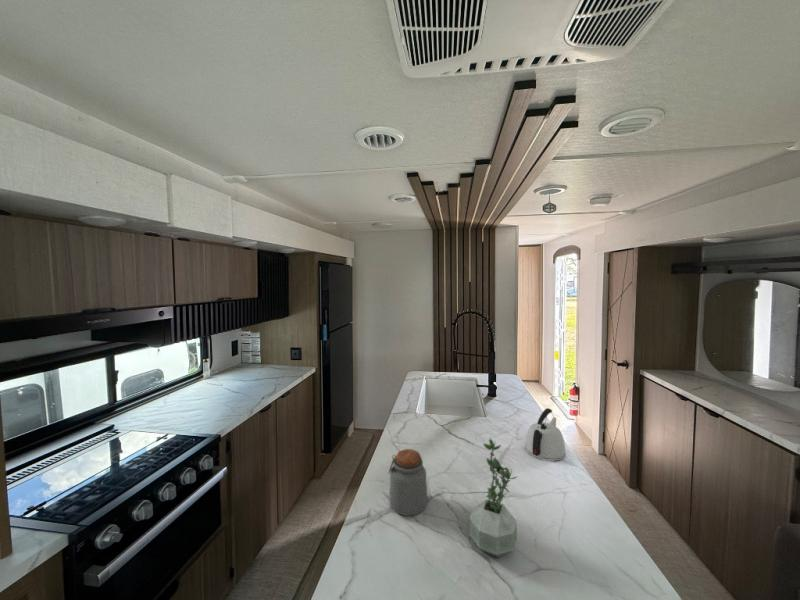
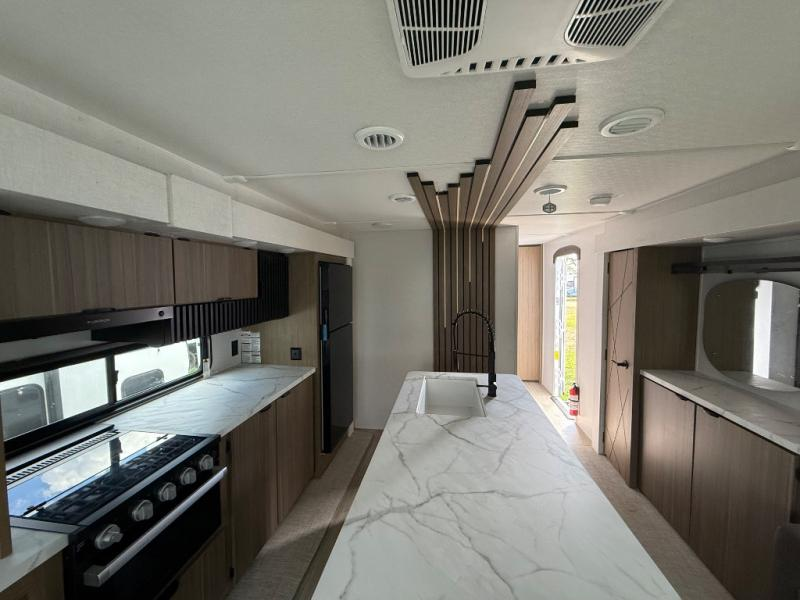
- potted plant [469,437,518,559]
- kettle [524,407,567,463]
- jar [388,448,428,517]
